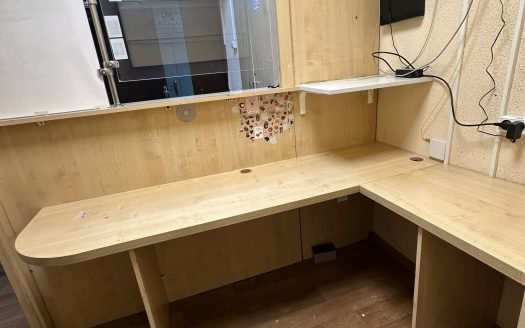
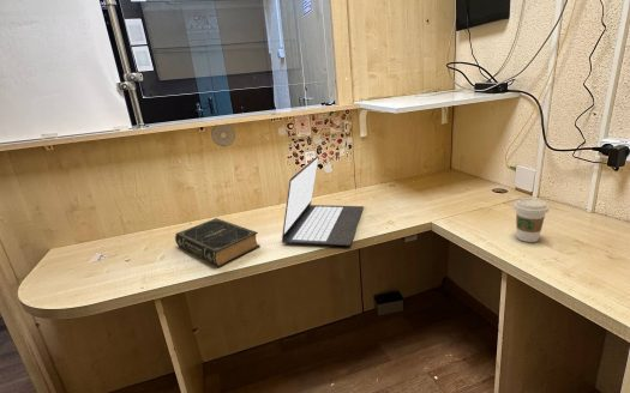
+ book [174,217,260,267]
+ laptop [281,155,365,247]
+ coffee cup [512,196,550,243]
